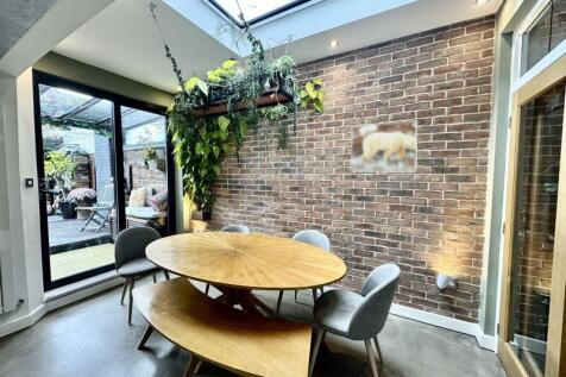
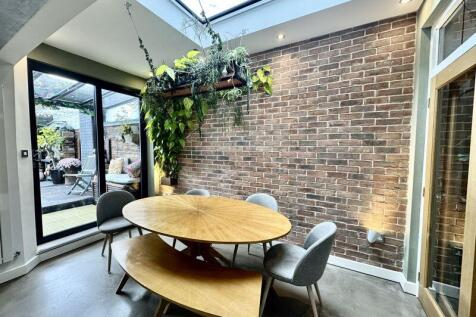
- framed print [350,119,419,174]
